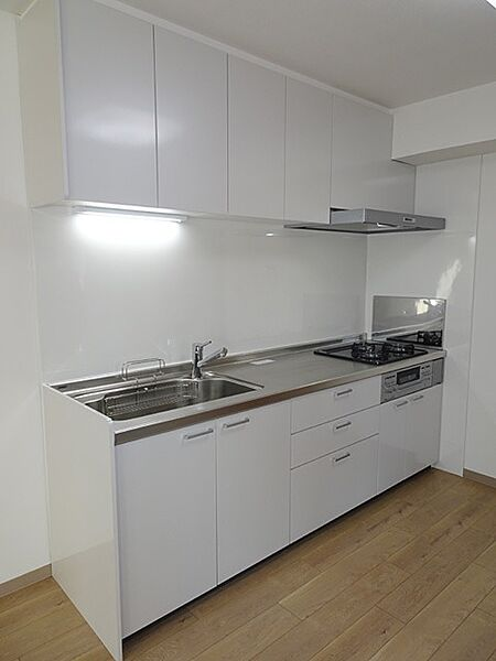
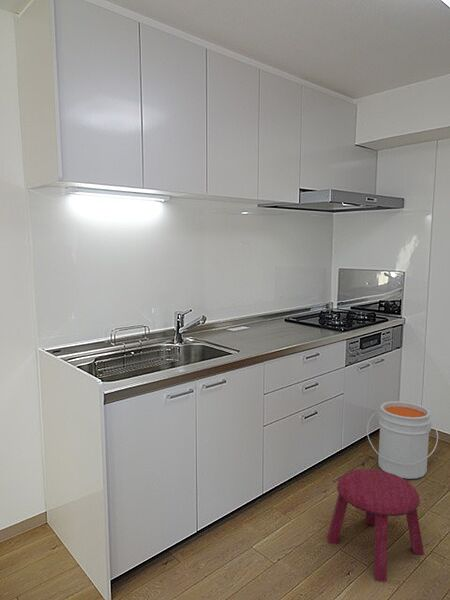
+ bucket [366,400,439,480]
+ stool [326,468,425,582]
